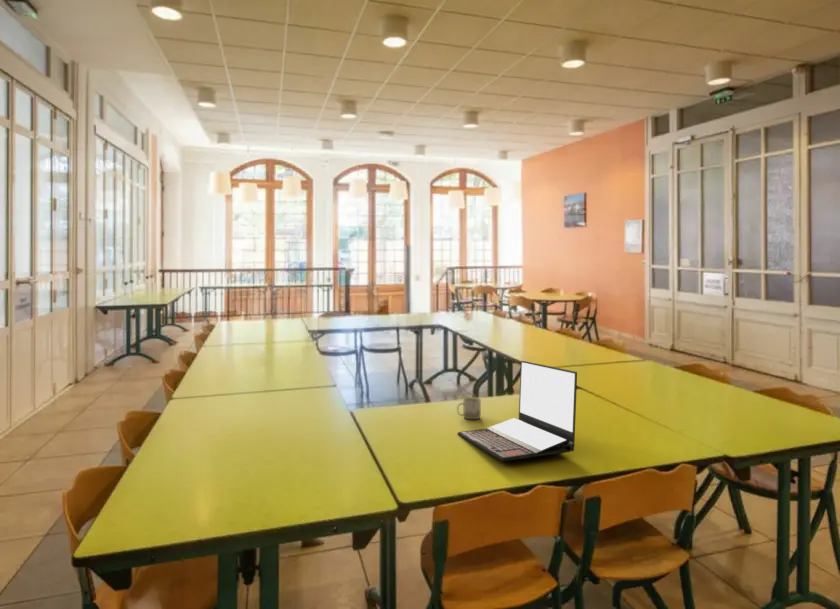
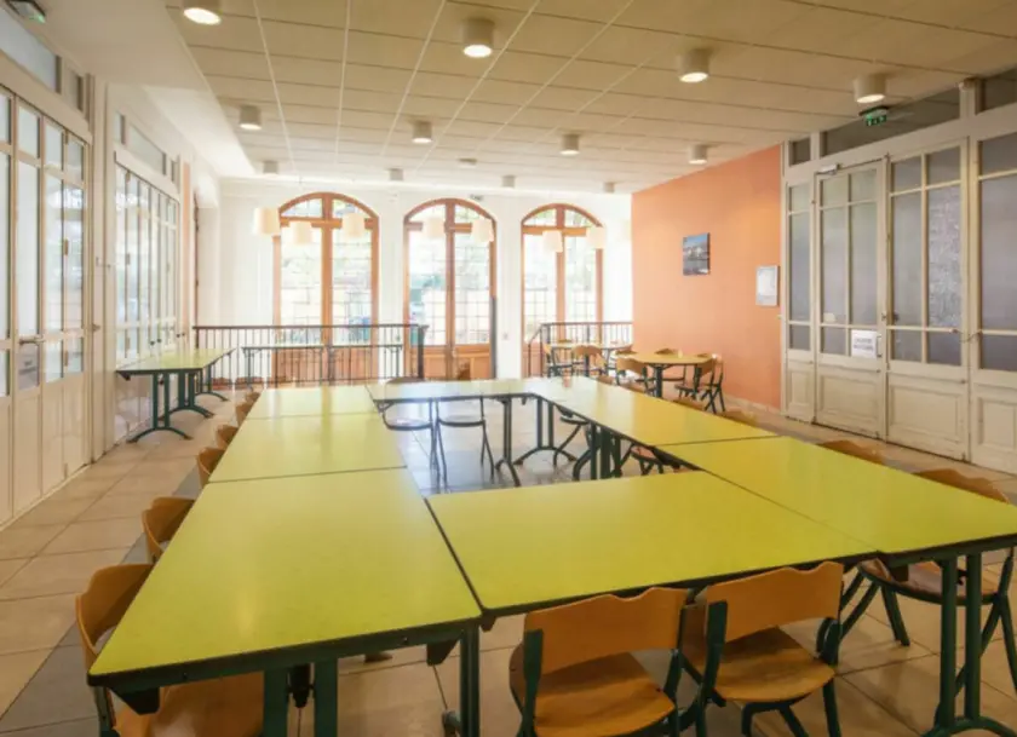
- cup [456,397,482,420]
- laptop [457,360,578,462]
